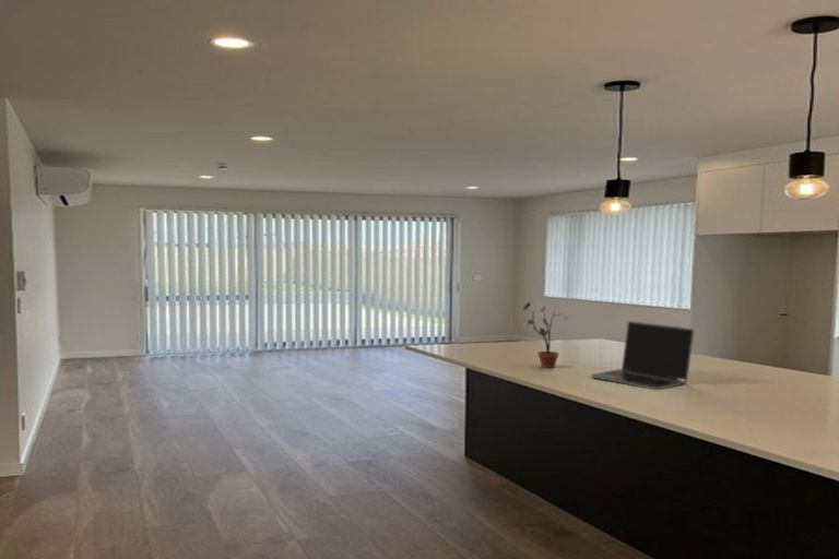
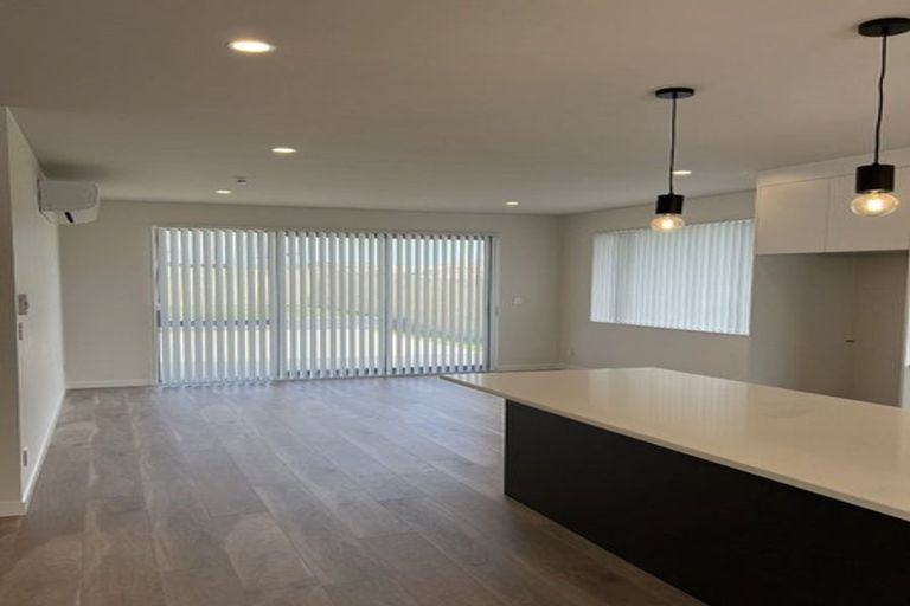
- laptop [590,320,695,391]
- potted plant [522,301,568,369]
